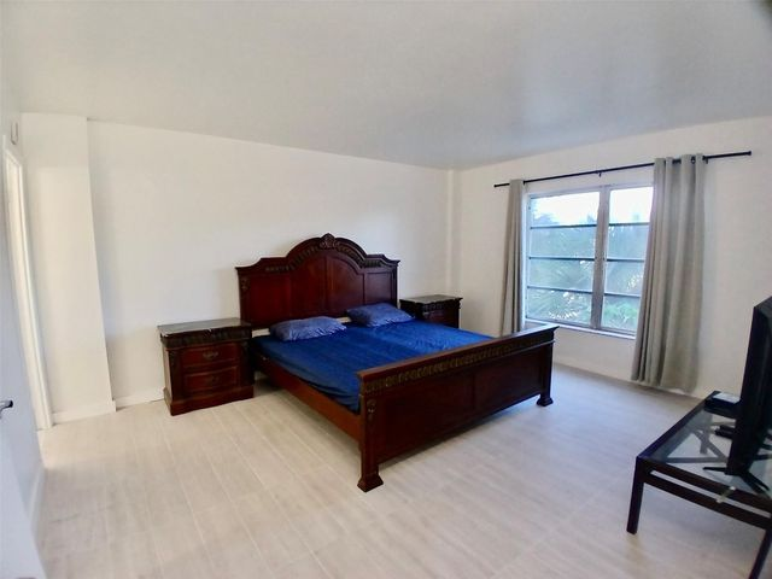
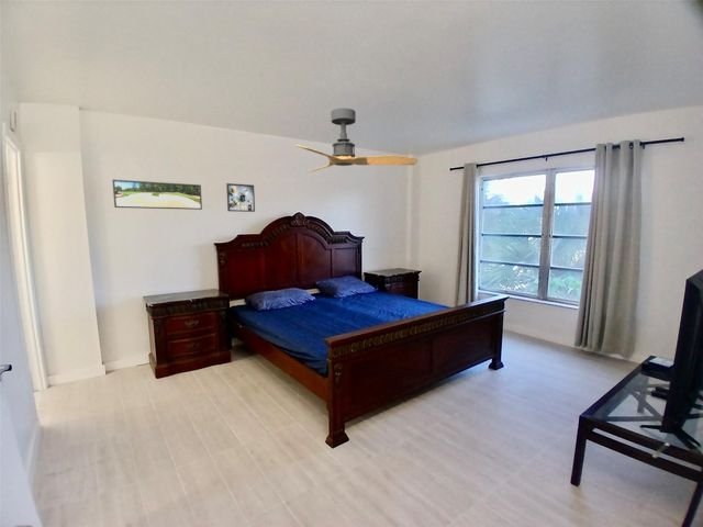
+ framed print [225,182,256,213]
+ ceiling fan [295,108,419,173]
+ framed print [111,179,203,211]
